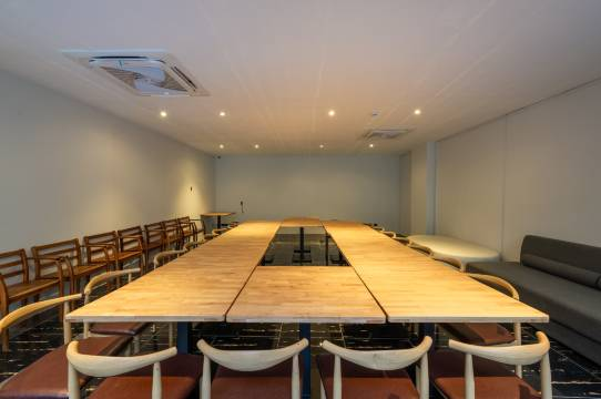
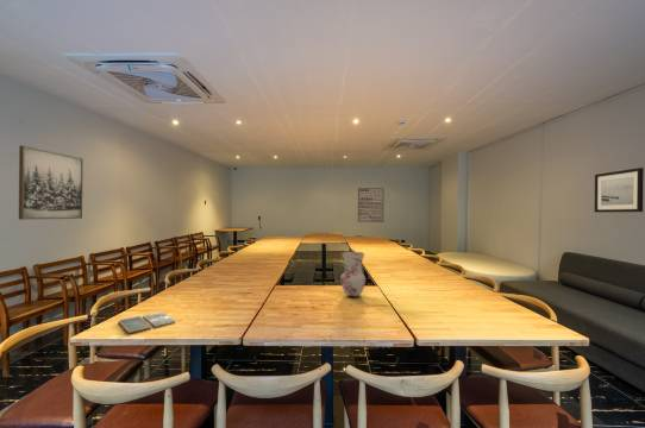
+ drink coaster [118,310,177,334]
+ wall art [18,145,84,221]
+ vase [339,251,367,297]
+ wall art [594,166,645,214]
+ wall art [357,187,386,224]
